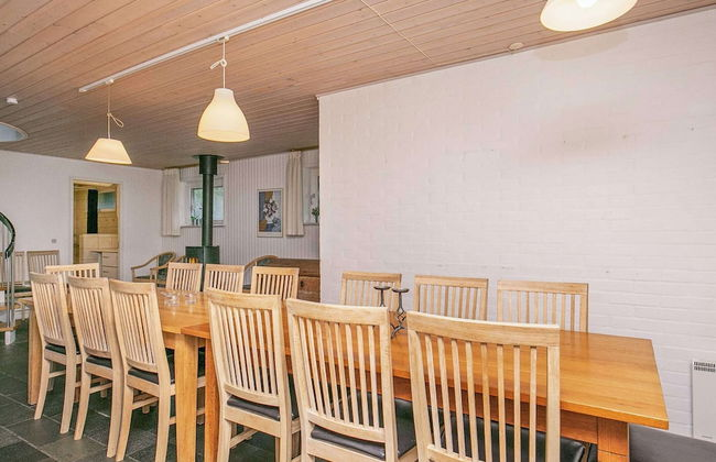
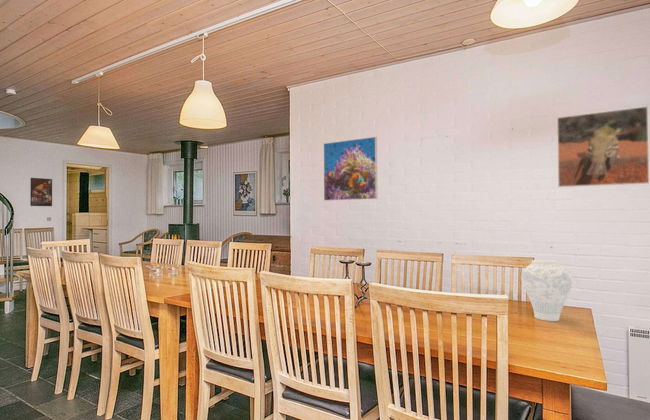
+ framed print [556,105,650,188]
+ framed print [323,136,378,202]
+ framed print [29,177,53,207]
+ vase [520,259,573,322]
